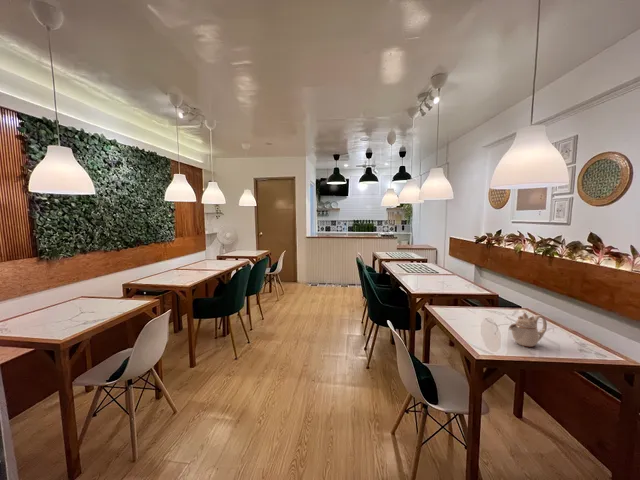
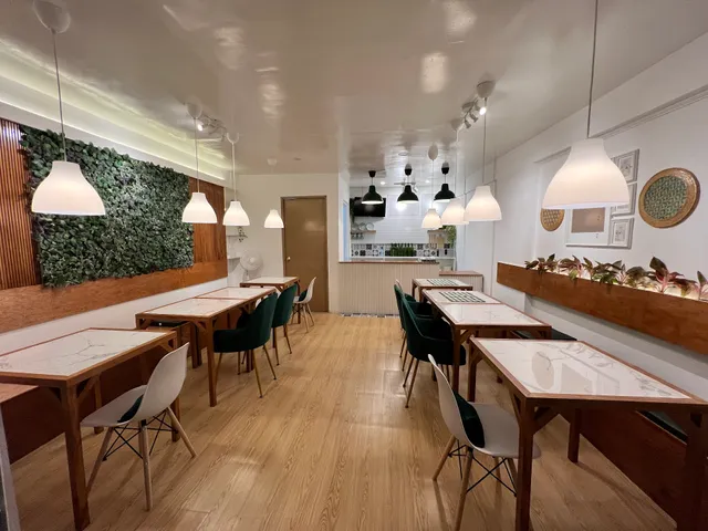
- teapot [508,312,548,348]
